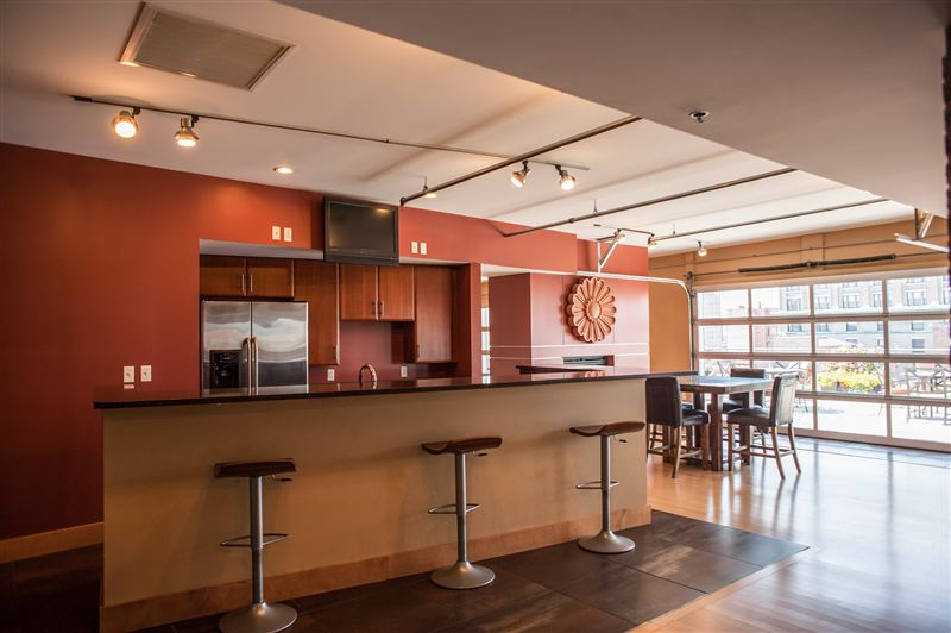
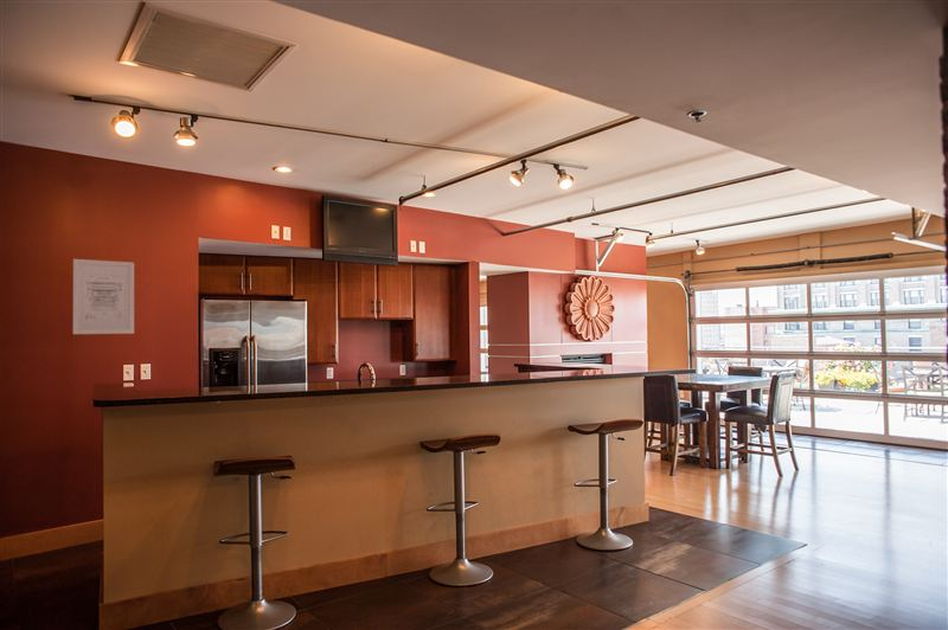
+ wall art [72,258,135,335]
